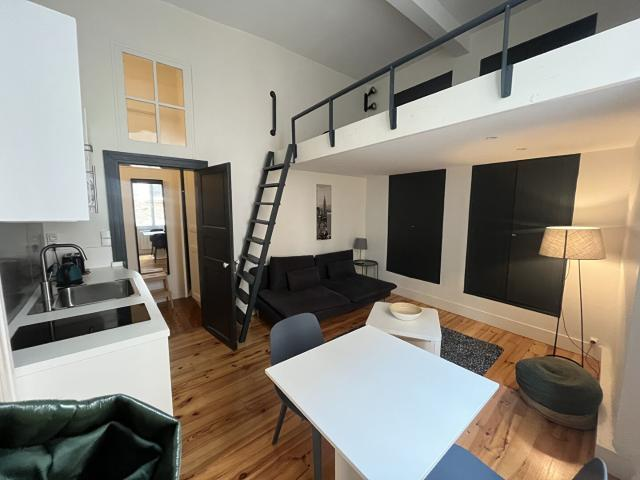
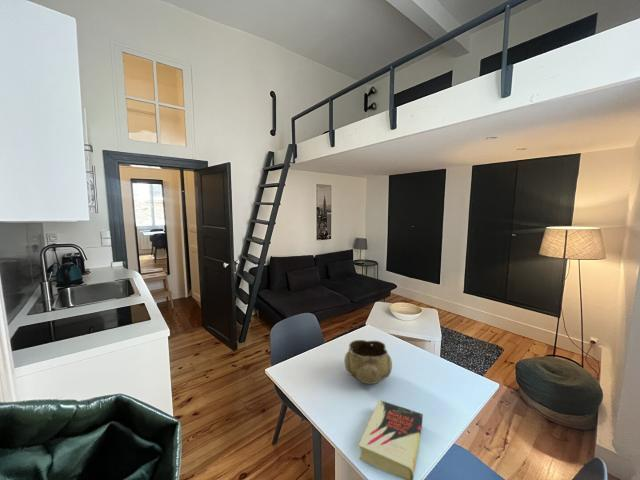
+ book [358,399,424,480]
+ decorative bowl [343,339,393,385]
